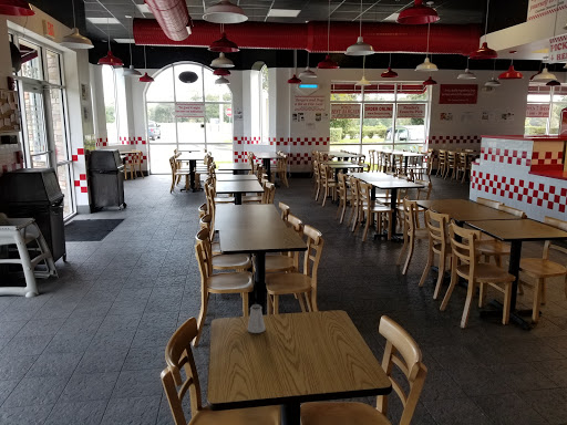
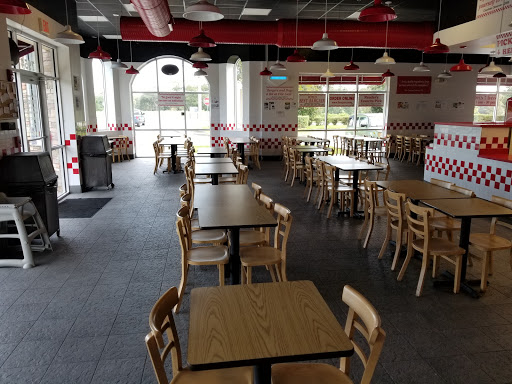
- saltshaker [246,303,266,334]
